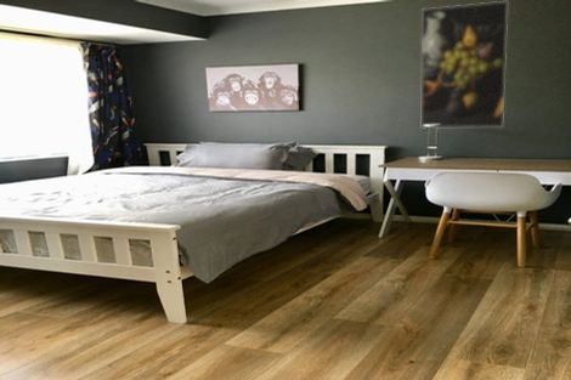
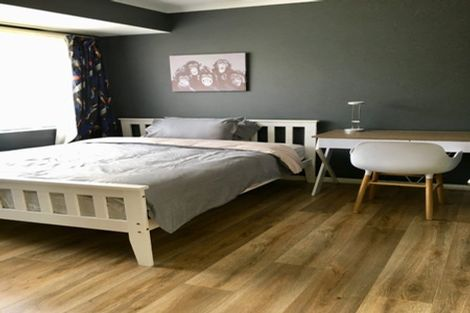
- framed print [420,0,509,129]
